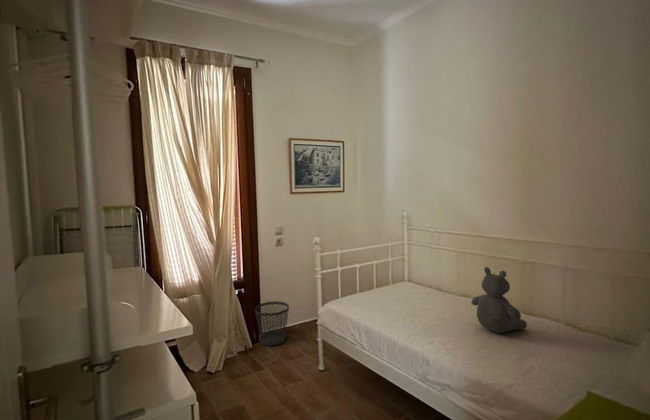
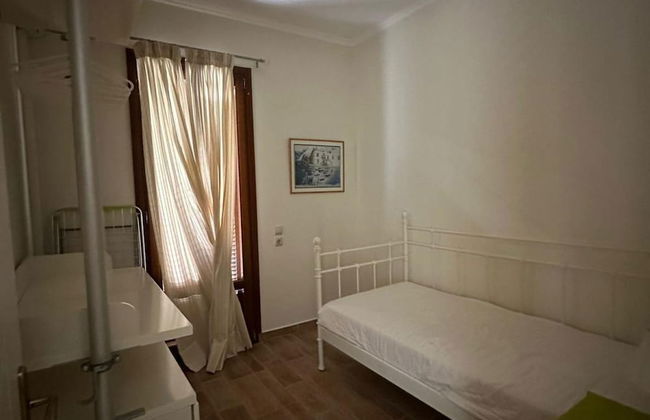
- teddy bear [470,266,528,334]
- wastebasket [254,300,290,347]
